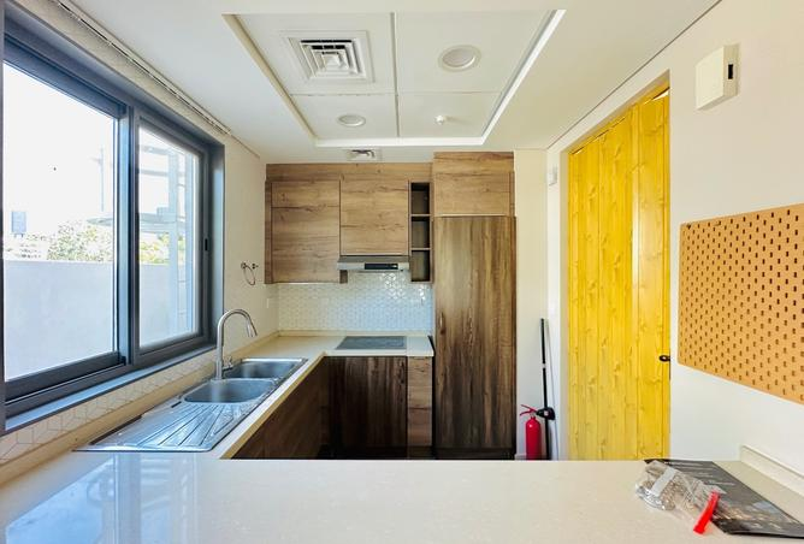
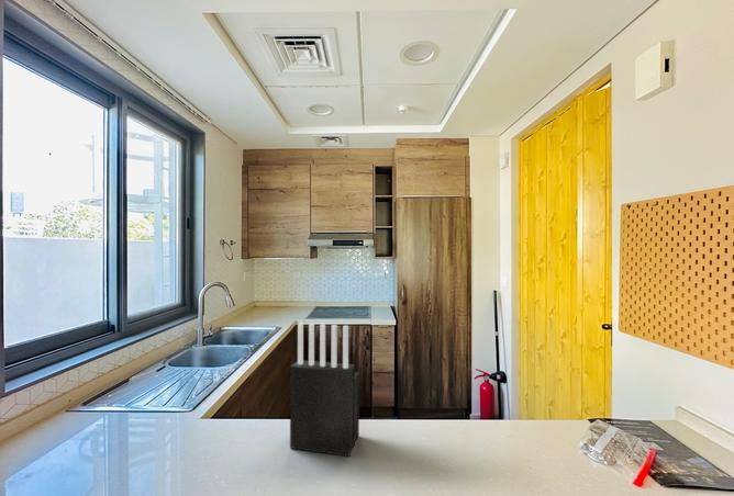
+ knife block [289,322,360,458]
